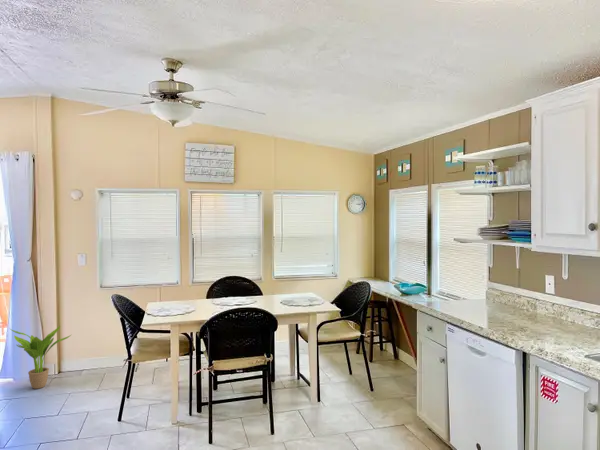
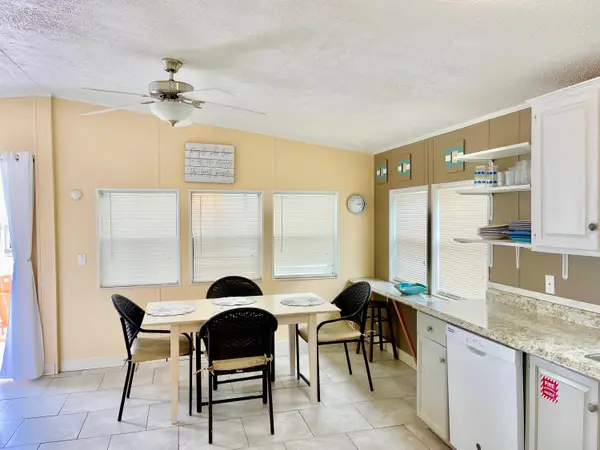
- potted plant [9,325,73,390]
